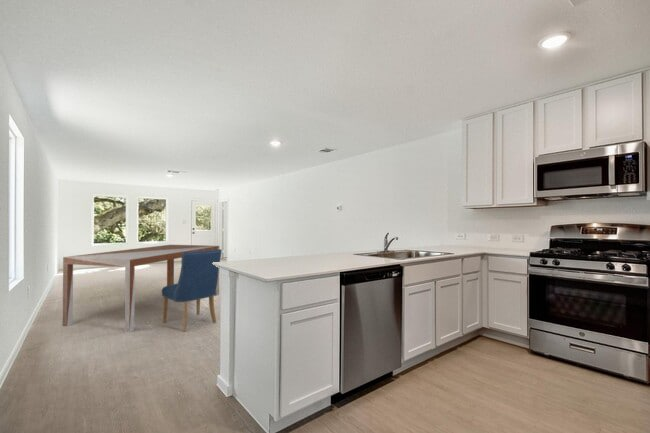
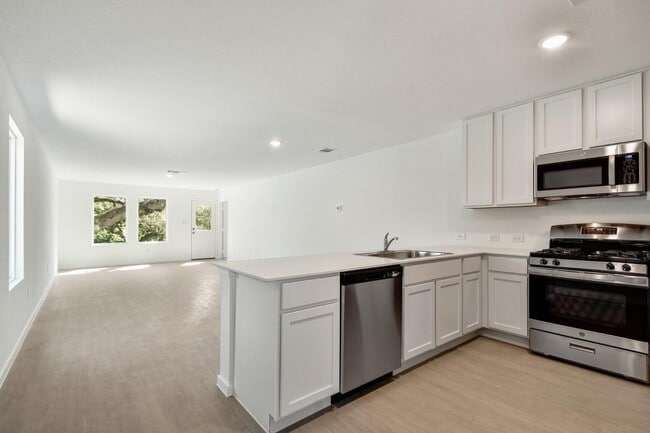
- chair [161,248,223,333]
- table [62,244,221,333]
